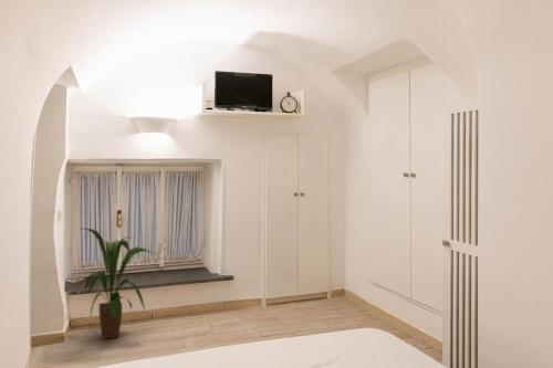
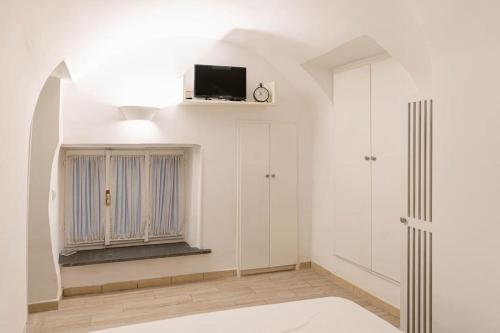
- house plant [80,227,156,340]
